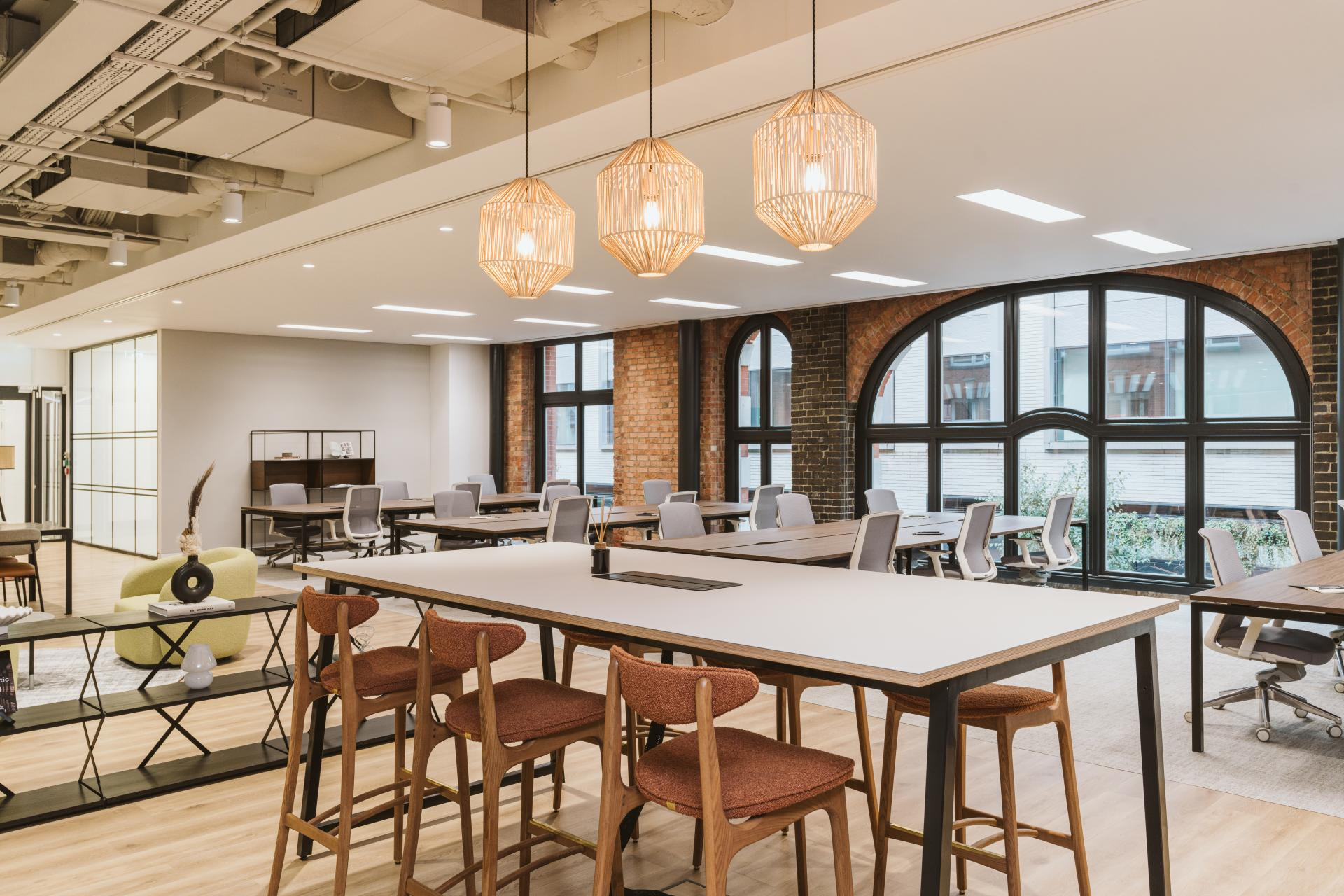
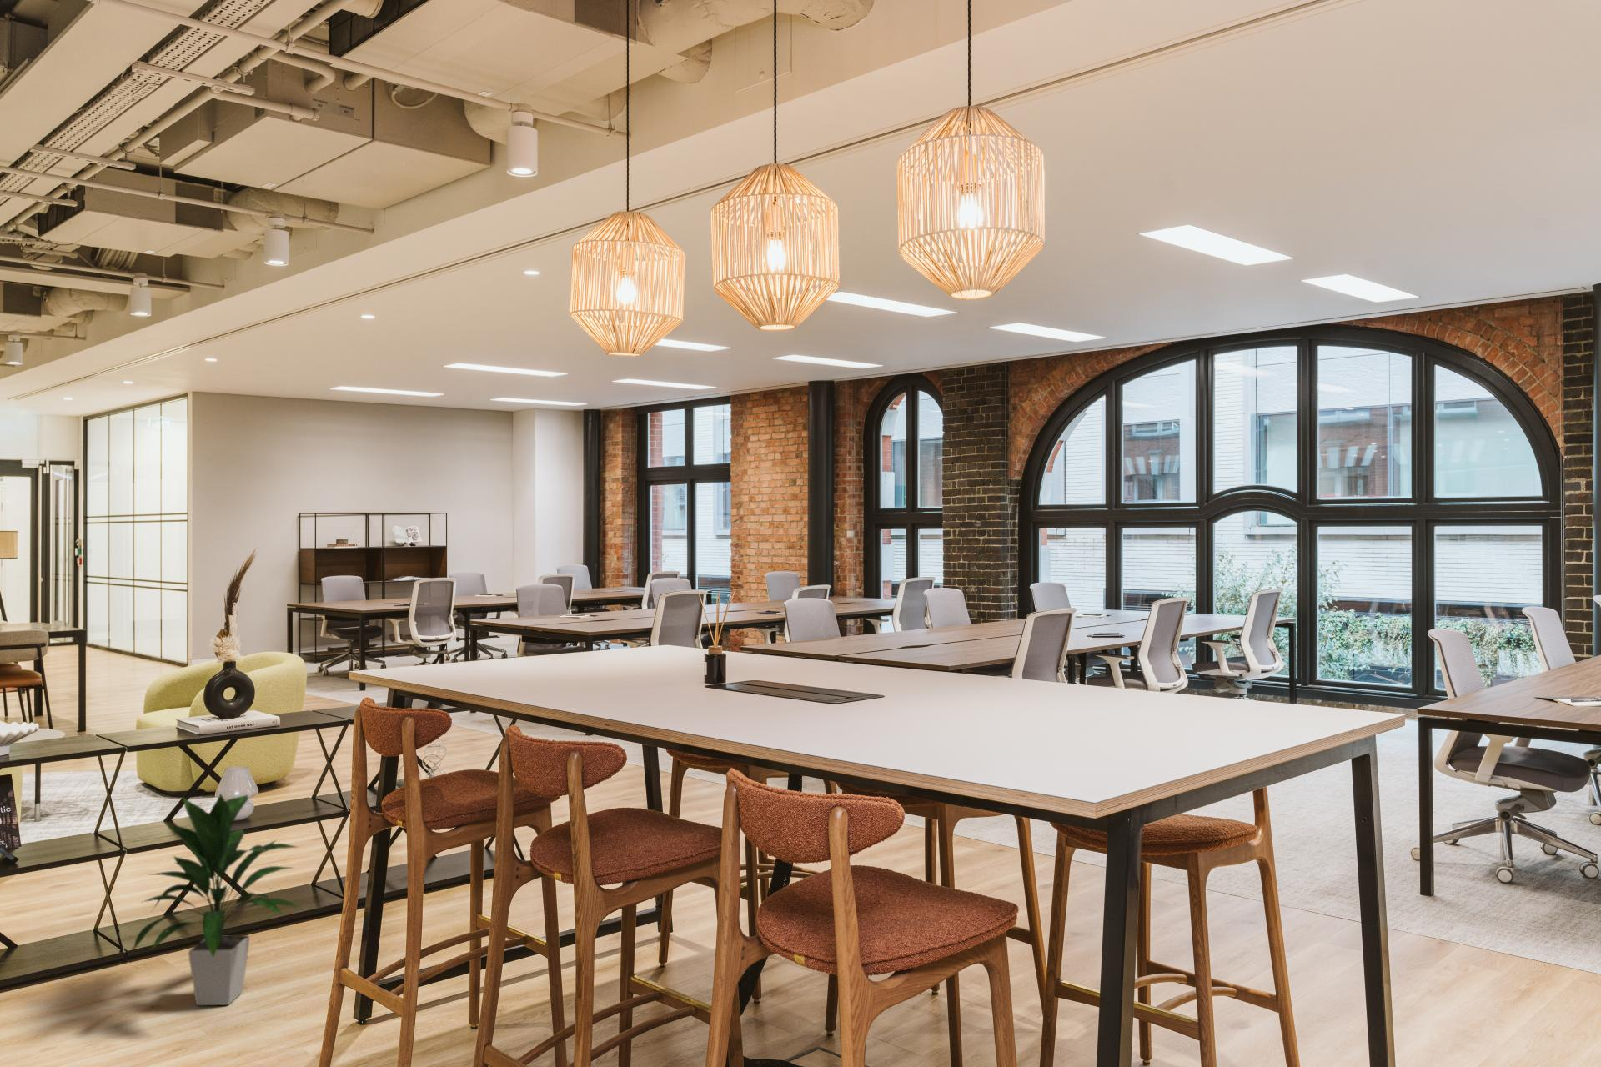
+ indoor plant [132,792,304,1006]
